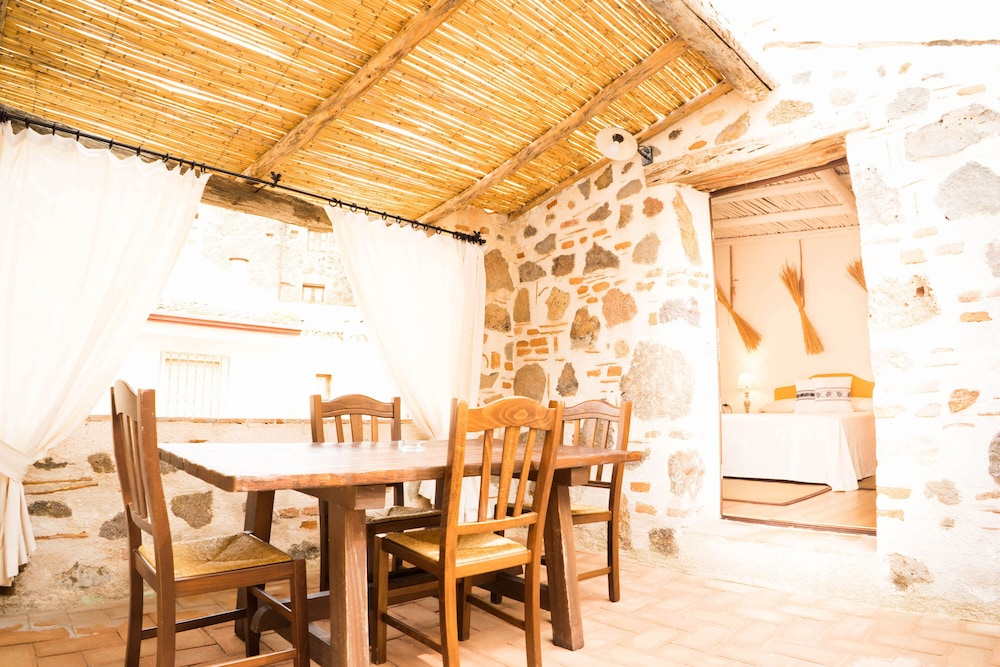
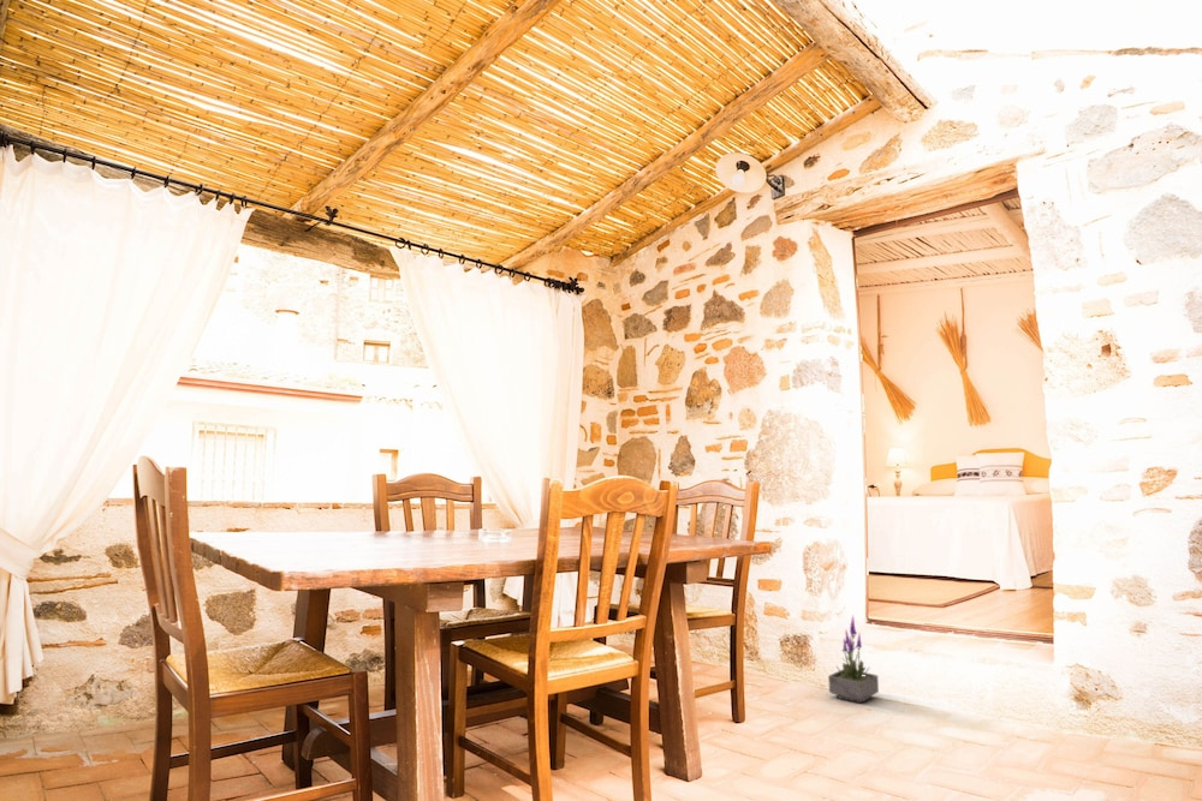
+ potted plant [827,614,880,704]
